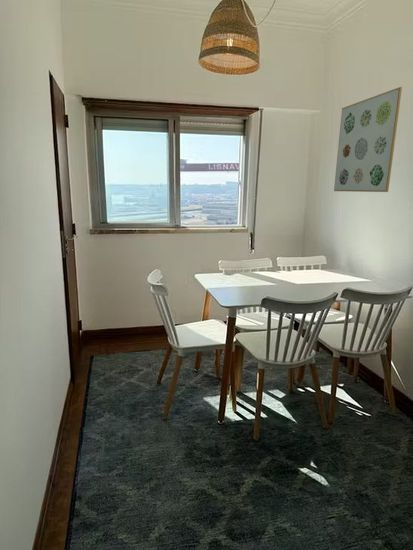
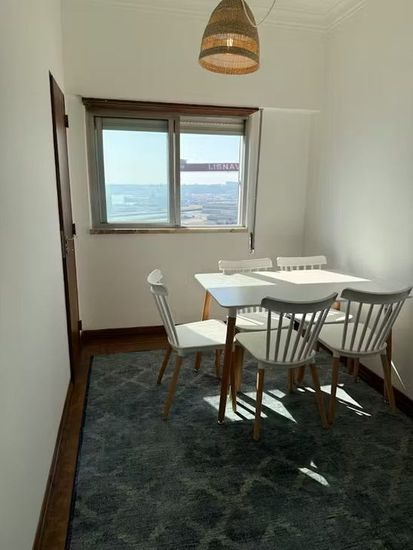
- wall art [333,86,403,193]
